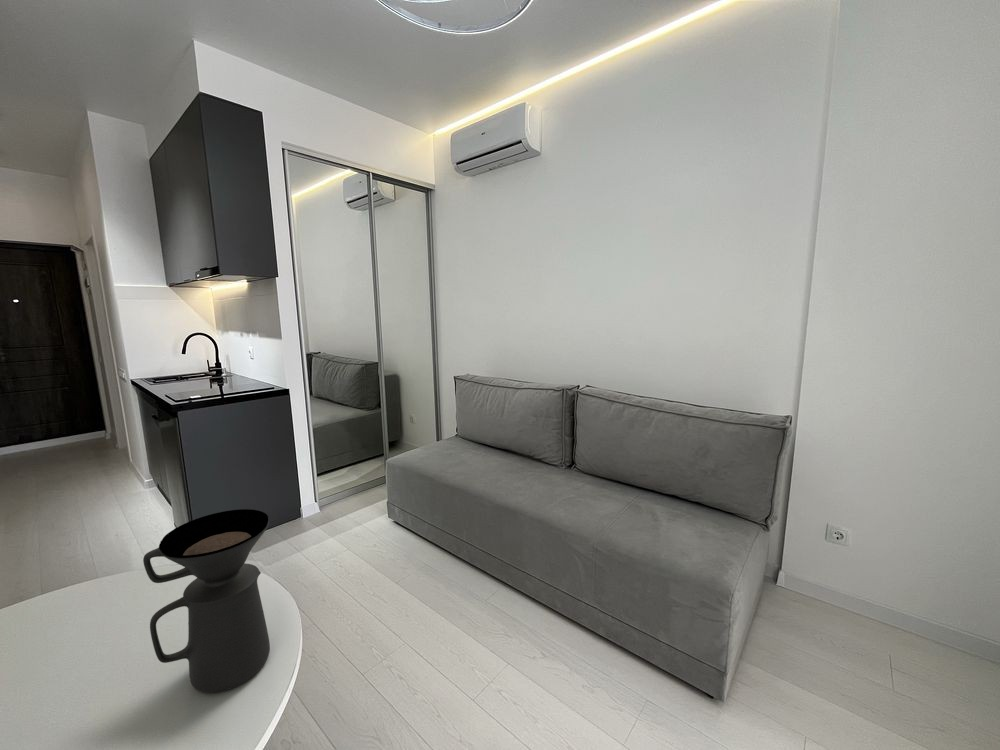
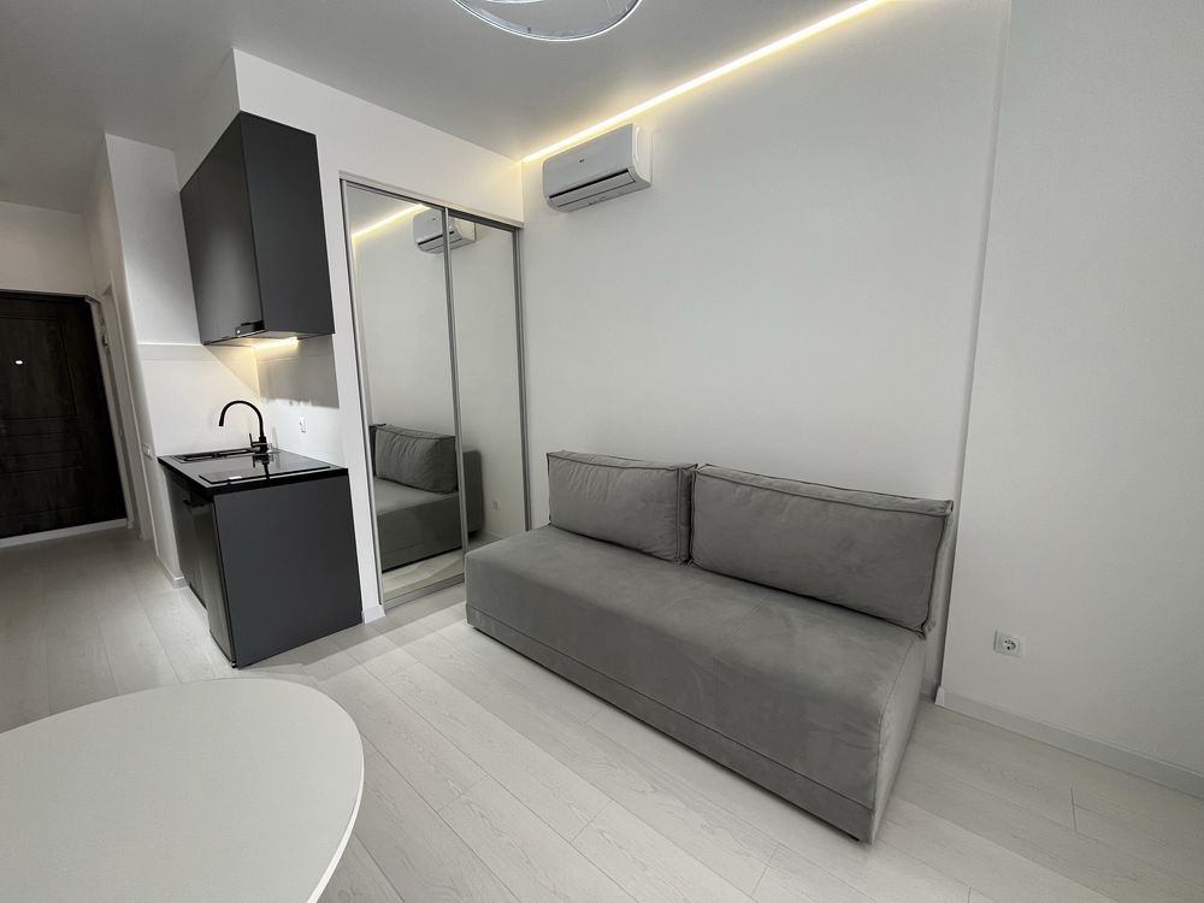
- coffee maker [142,508,271,694]
